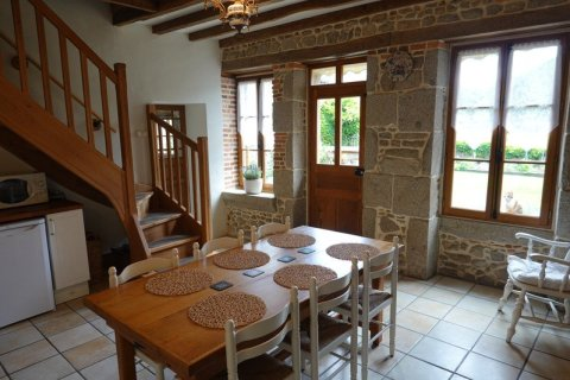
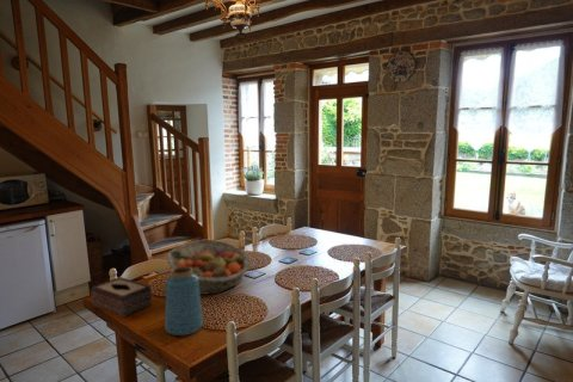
+ fruit basket [165,239,252,296]
+ vase [164,266,204,337]
+ tissue box [90,276,153,319]
